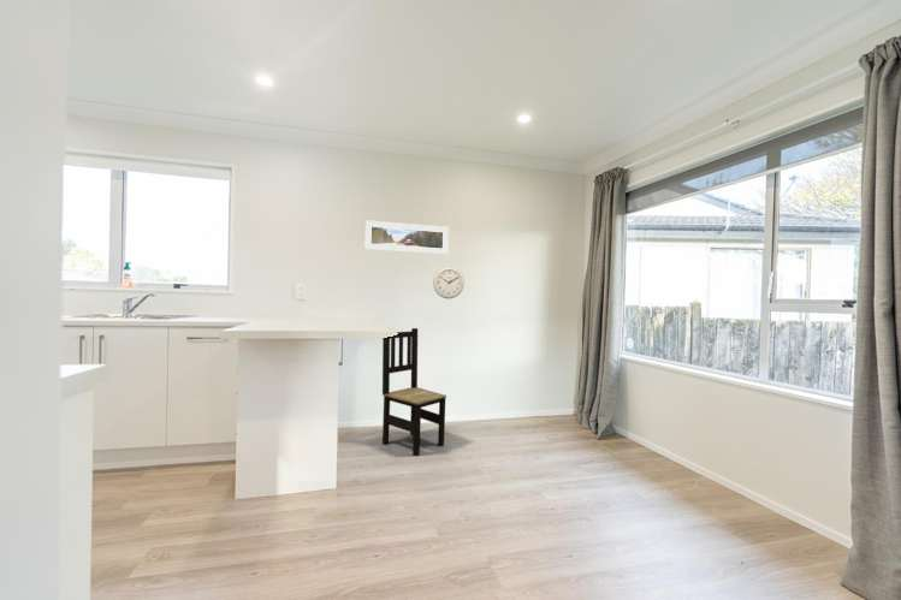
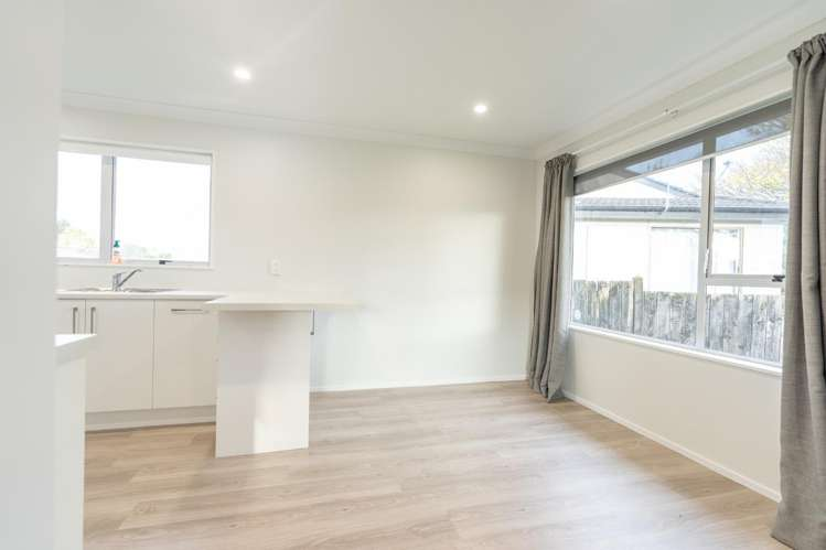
- dining chair [381,327,447,457]
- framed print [363,219,450,255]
- wall clock [432,266,466,299]
